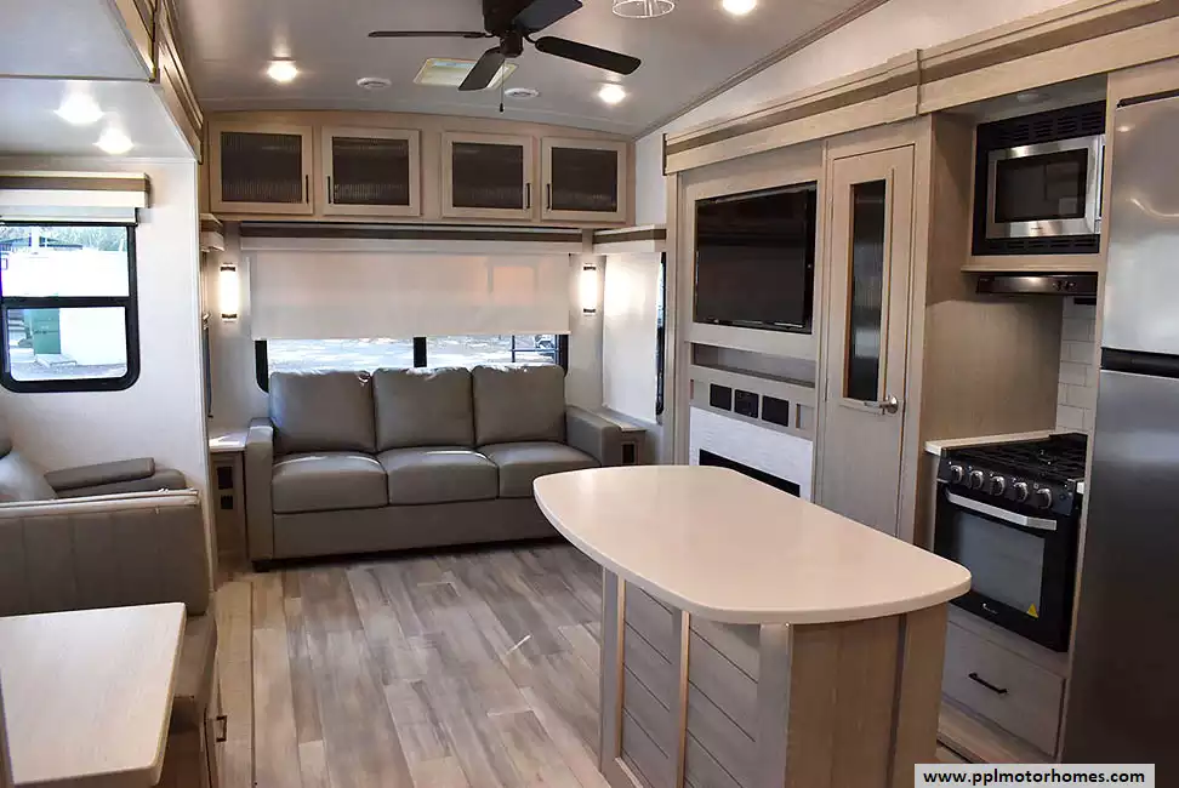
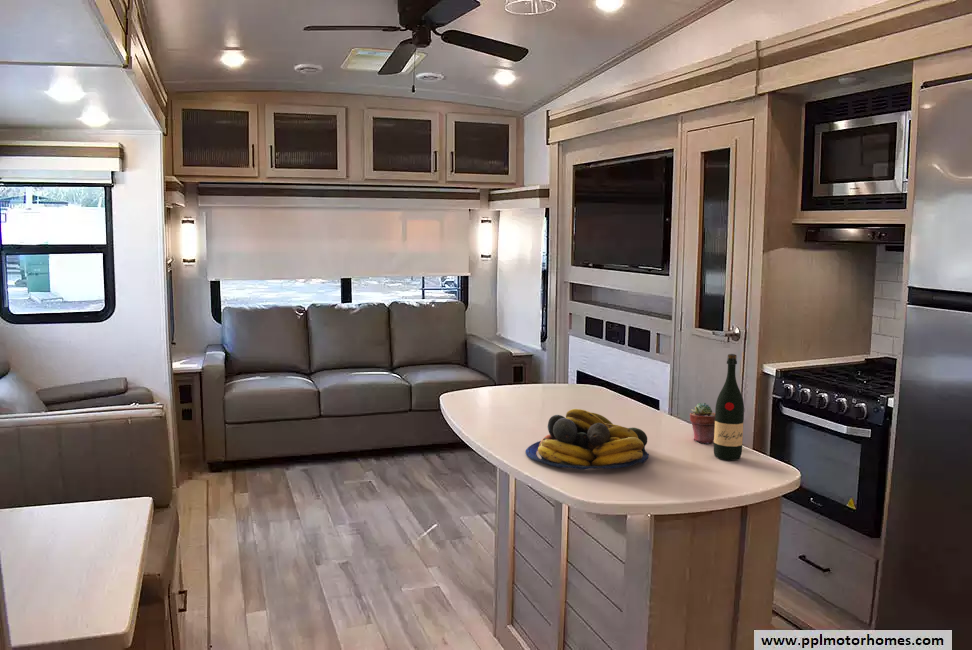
+ fruit bowl [525,408,650,470]
+ wine bottle [713,353,745,461]
+ potted succulent [689,402,715,444]
